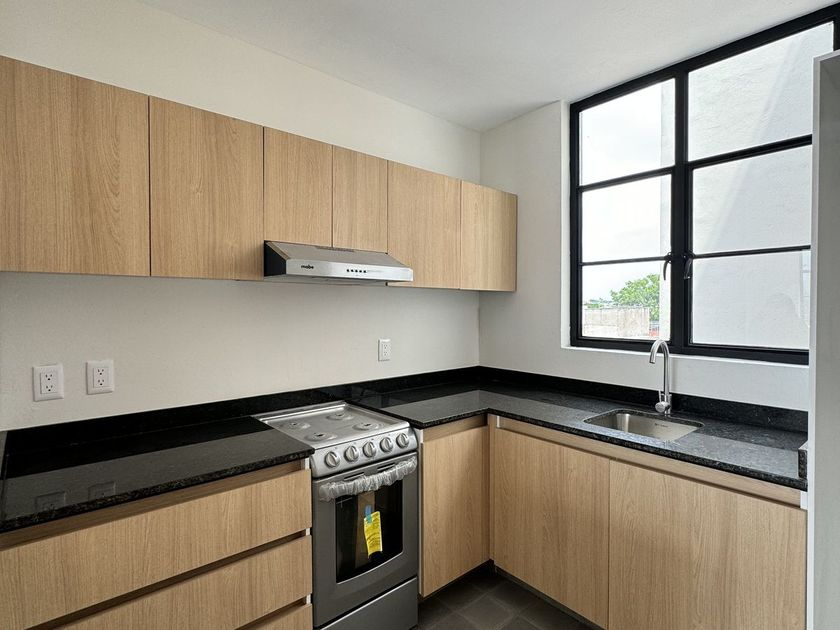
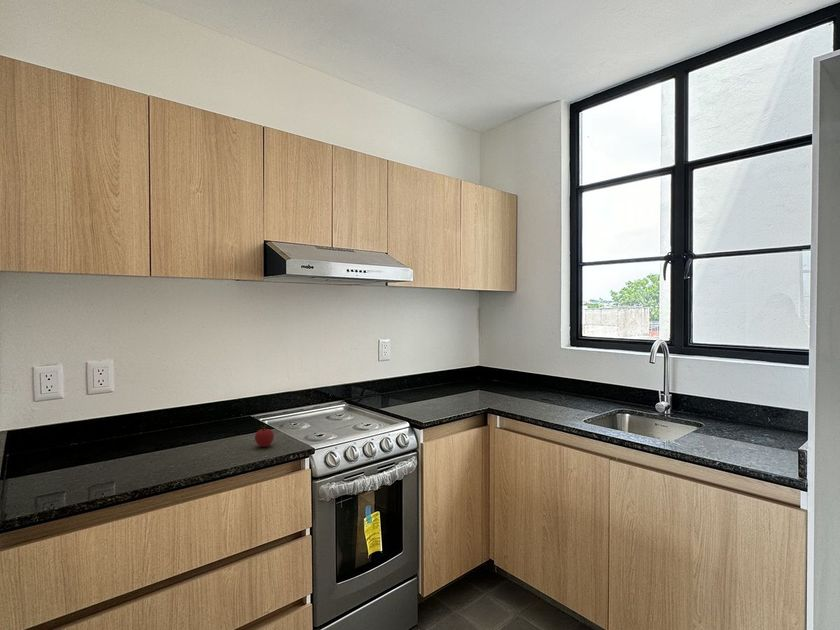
+ apple [254,424,275,448]
